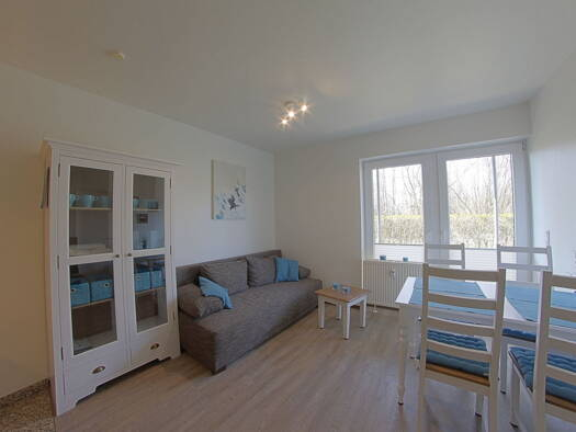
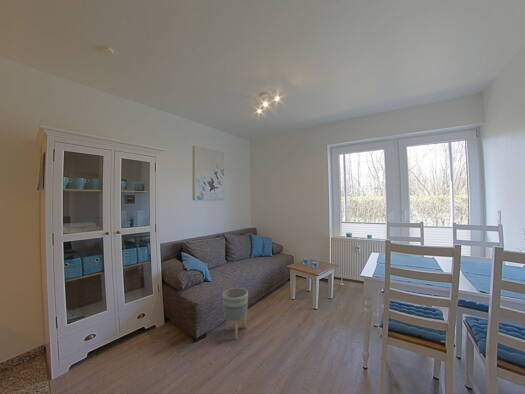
+ planter [221,287,249,340]
